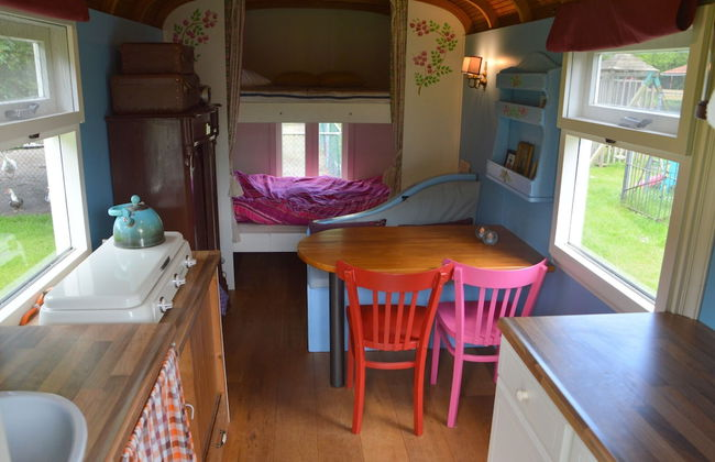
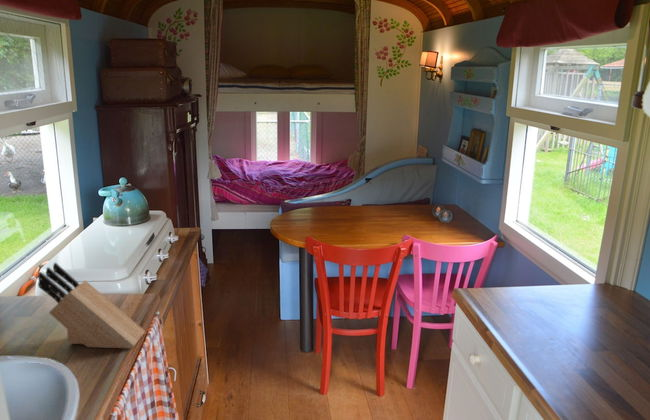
+ knife block [37,262,146,350]
